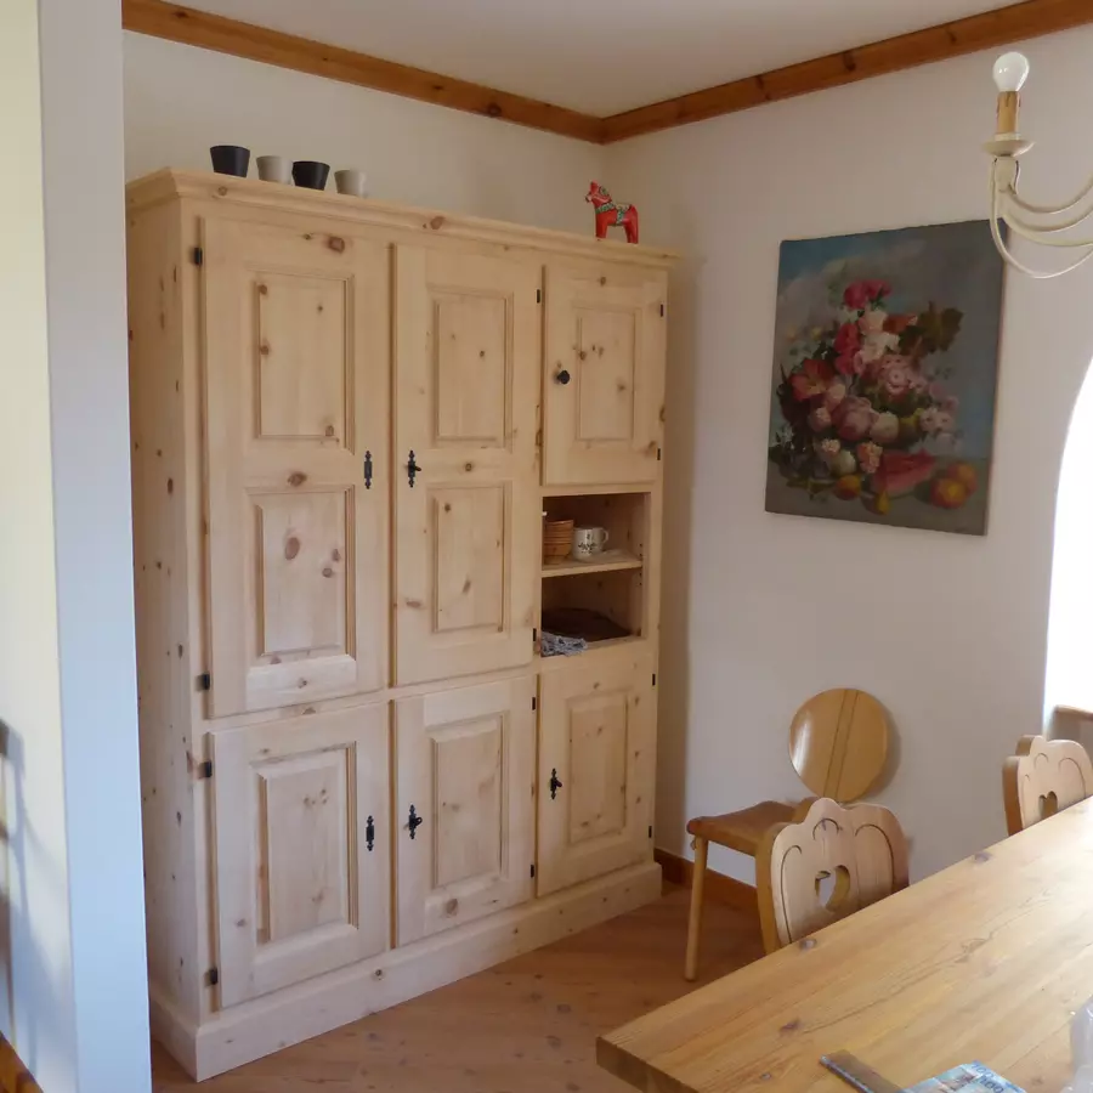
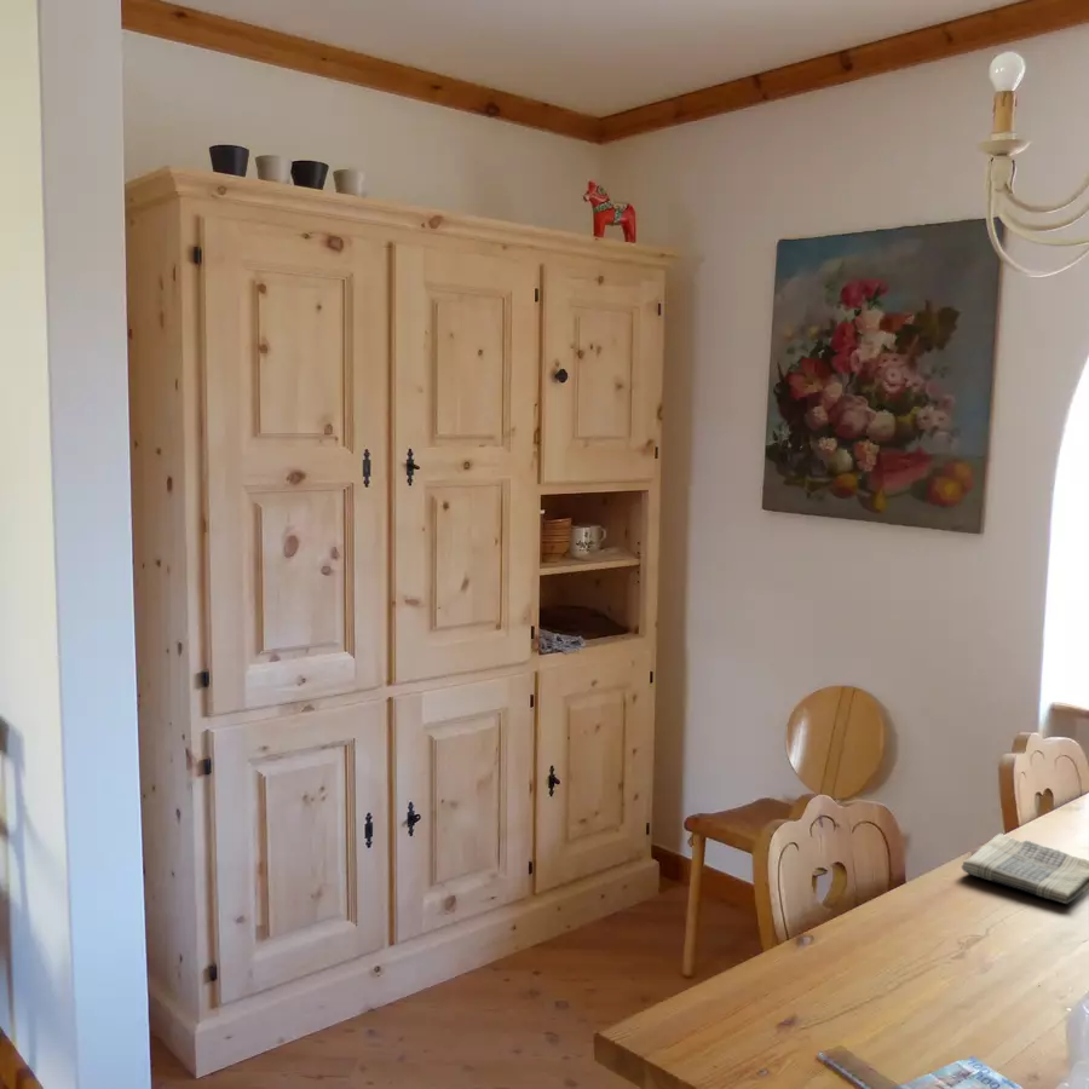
+ dish towel [961,832,1089,905]
